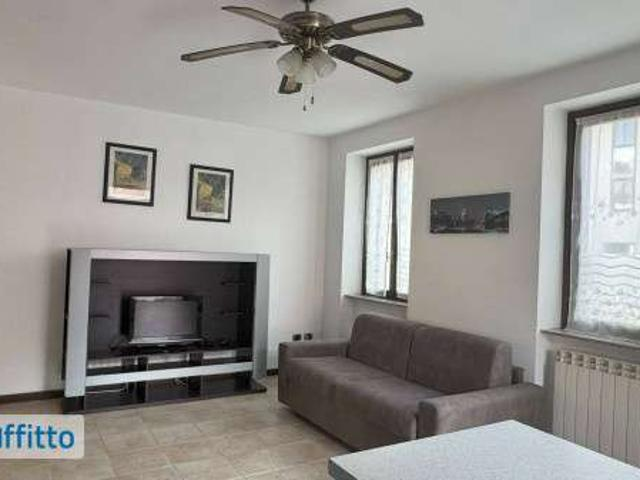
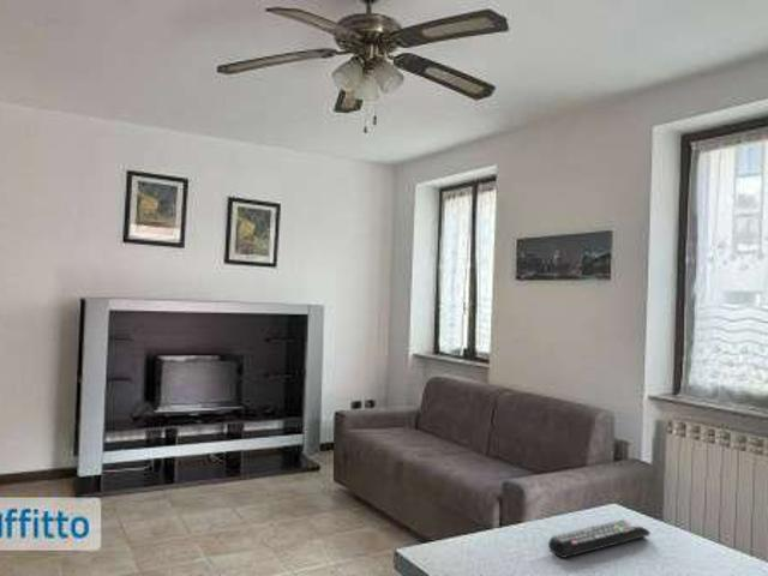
+ remote control [547,518,652,559]
